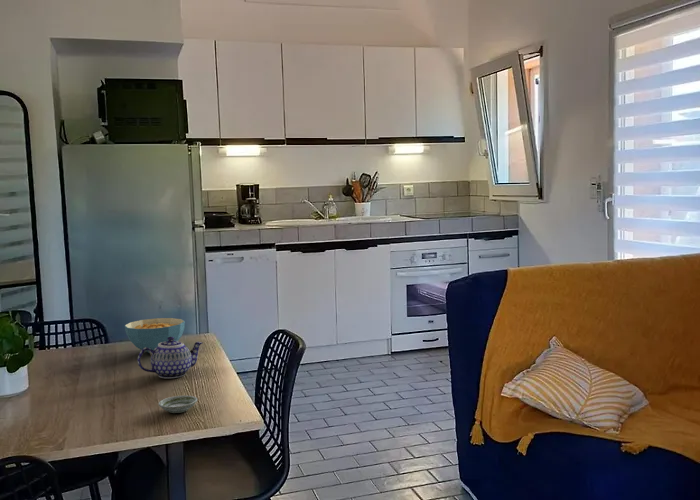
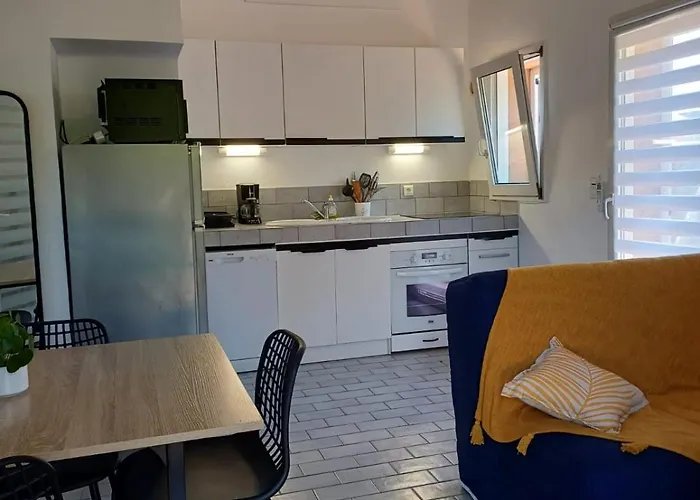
- cereal bowl [124,317,186,354]
- saucer [157,395,198,414]
- teapot [137,337,203,379]
